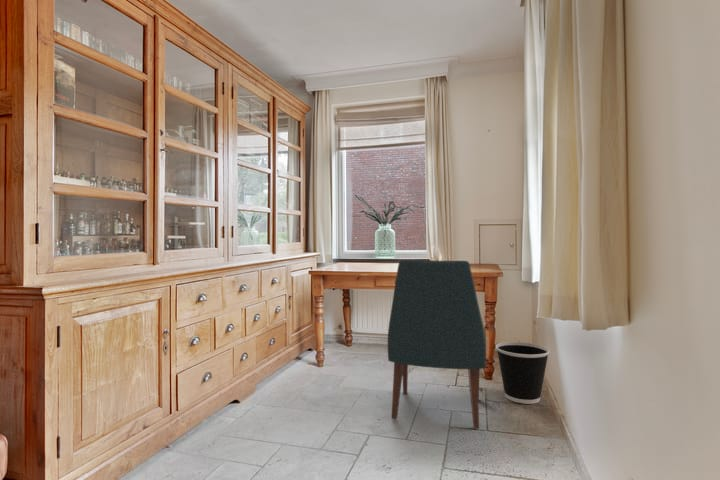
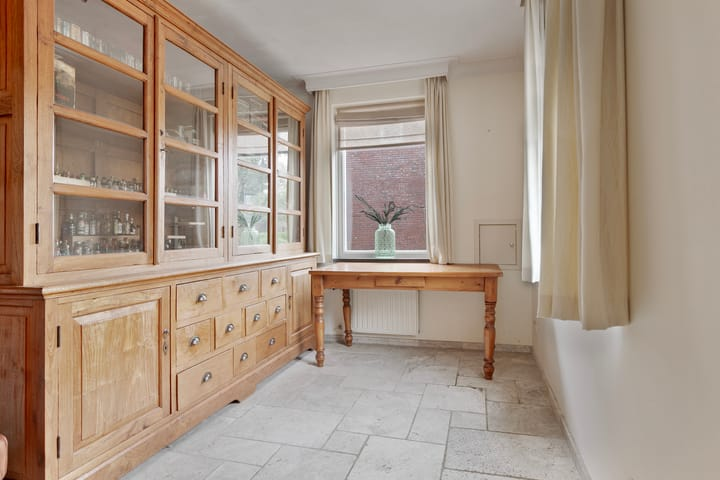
- chair [387,259,487,430]
- wastebasket [495,341,550,405]
